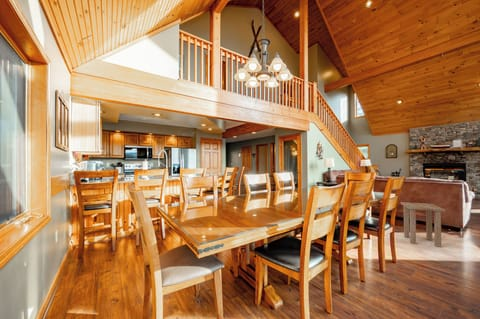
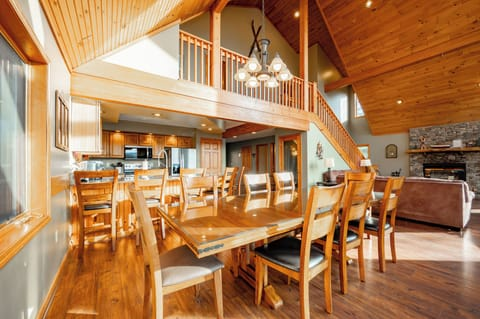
- side table [399,201,446,248]
